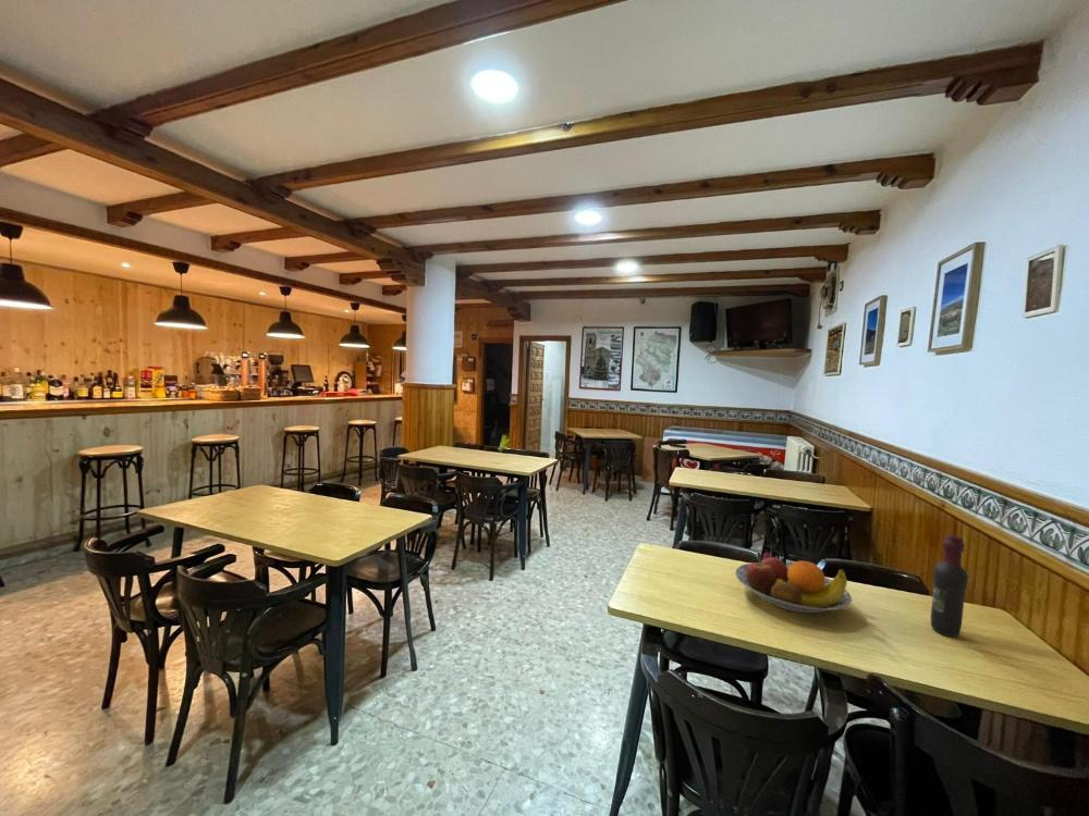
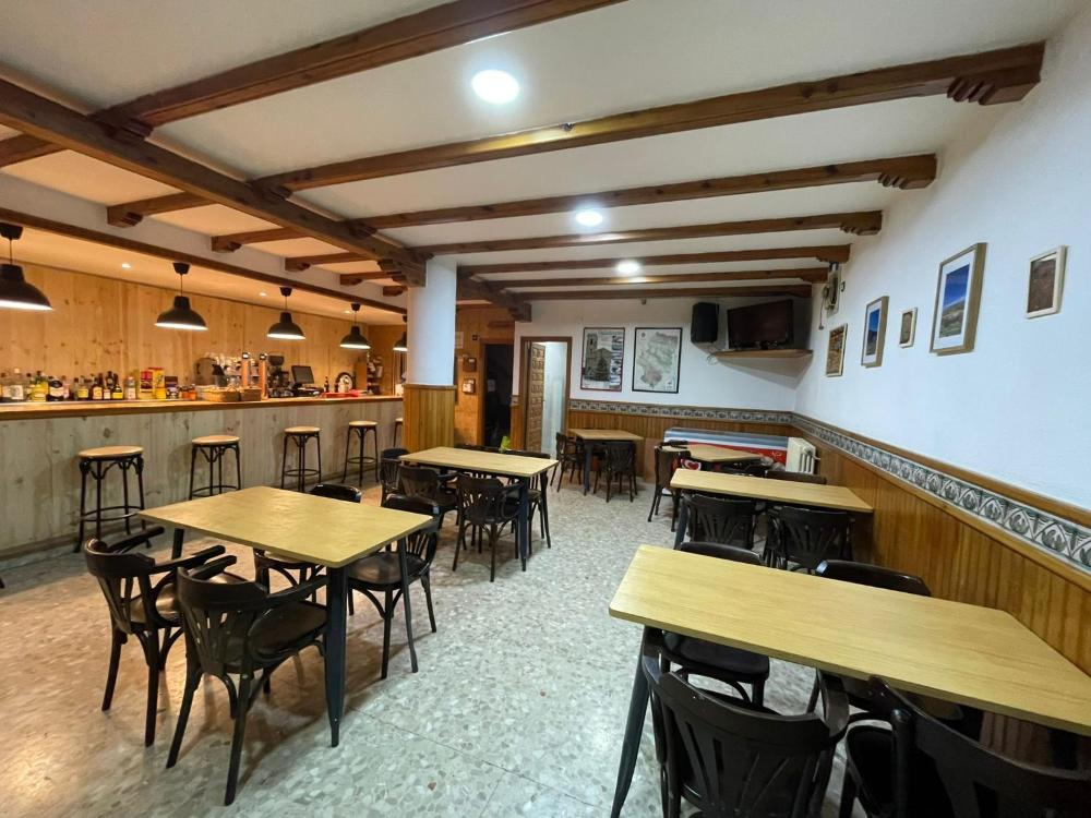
- wine bottle [930,533,969,638]
- fruit bowl [734,552,853,614]
